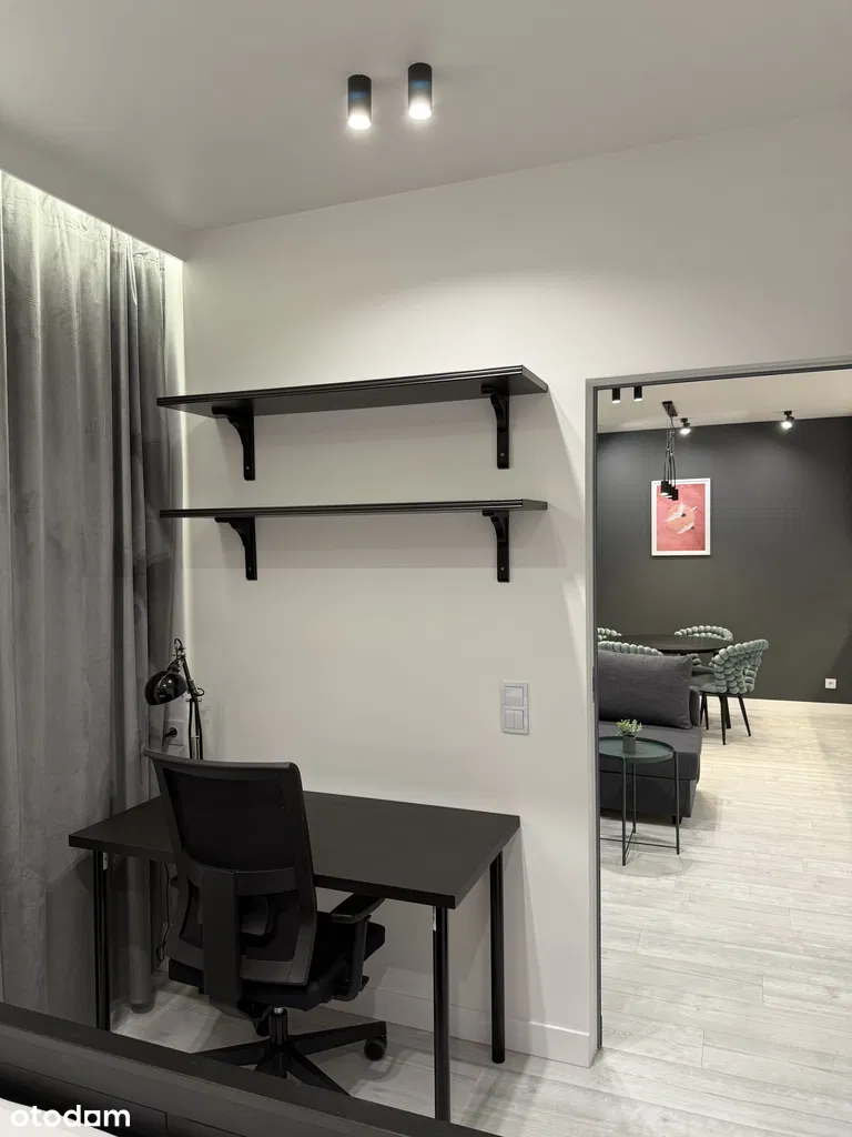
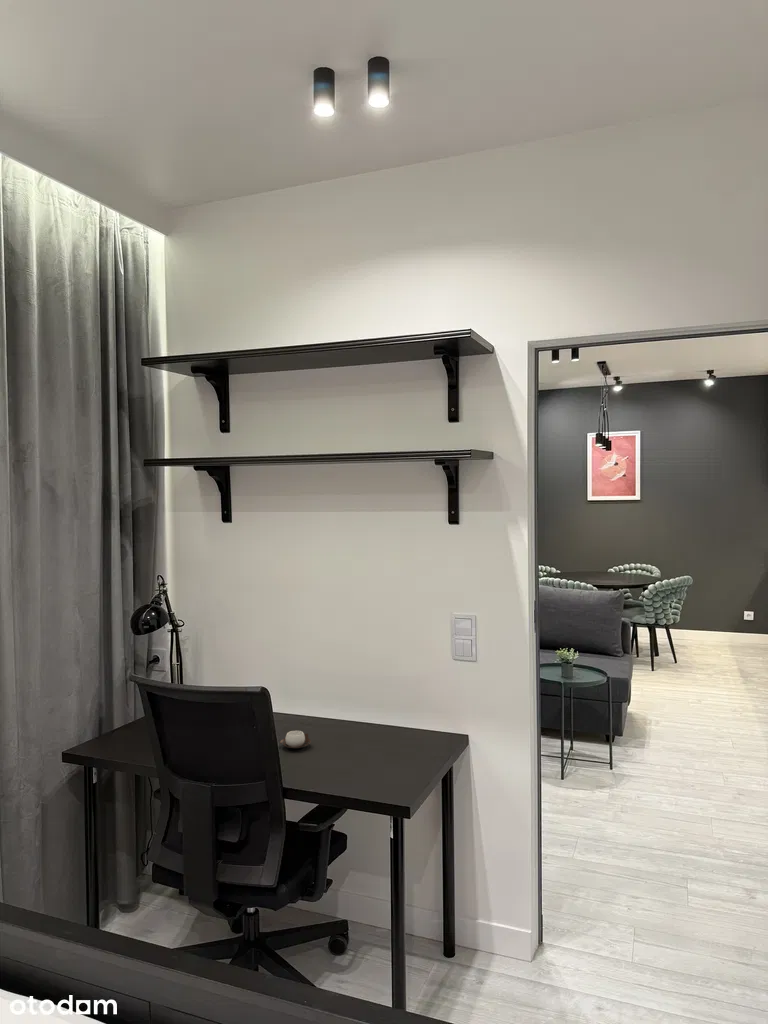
+ cup [279,730,312,749]
